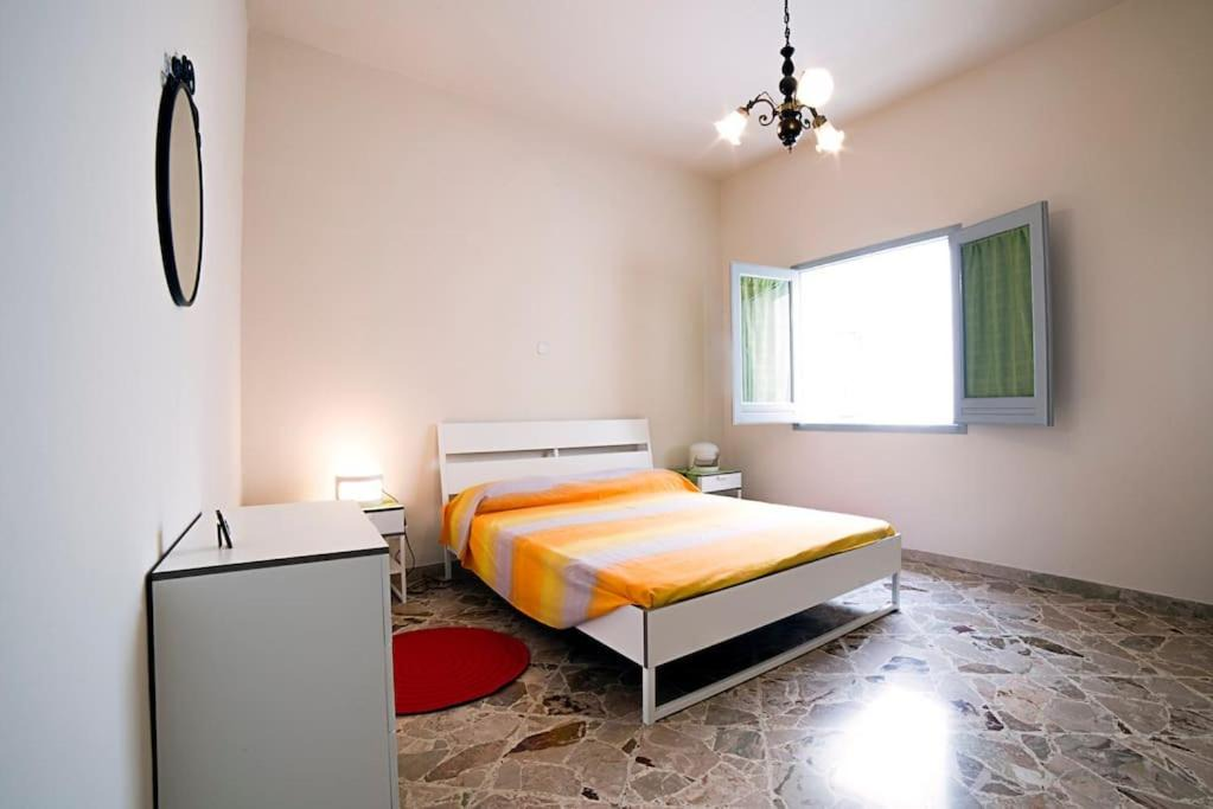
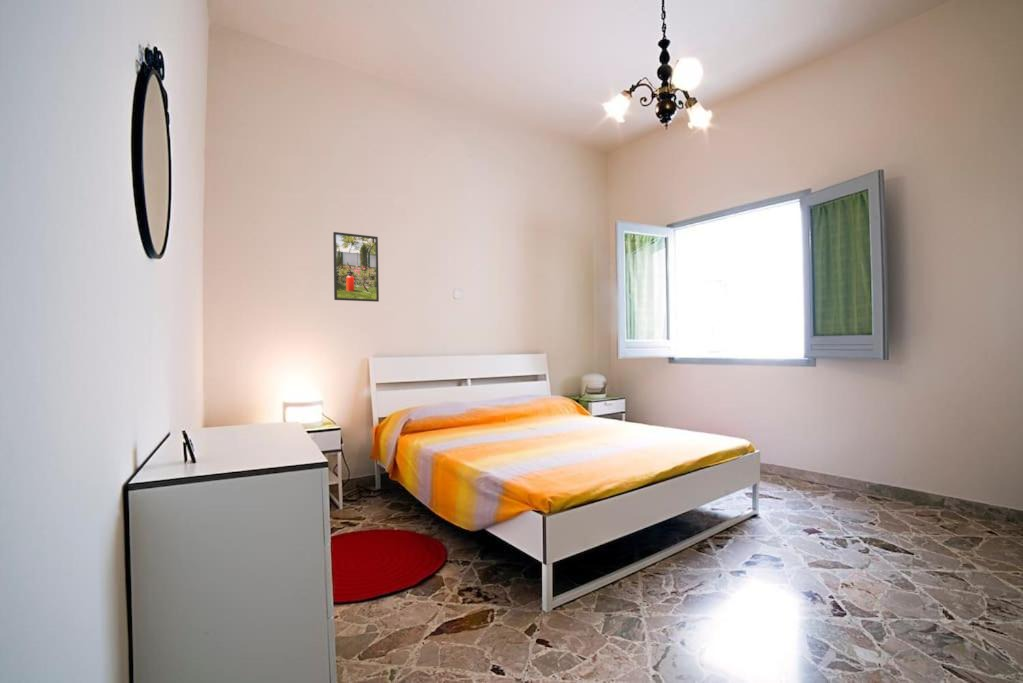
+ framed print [332,231,380,303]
